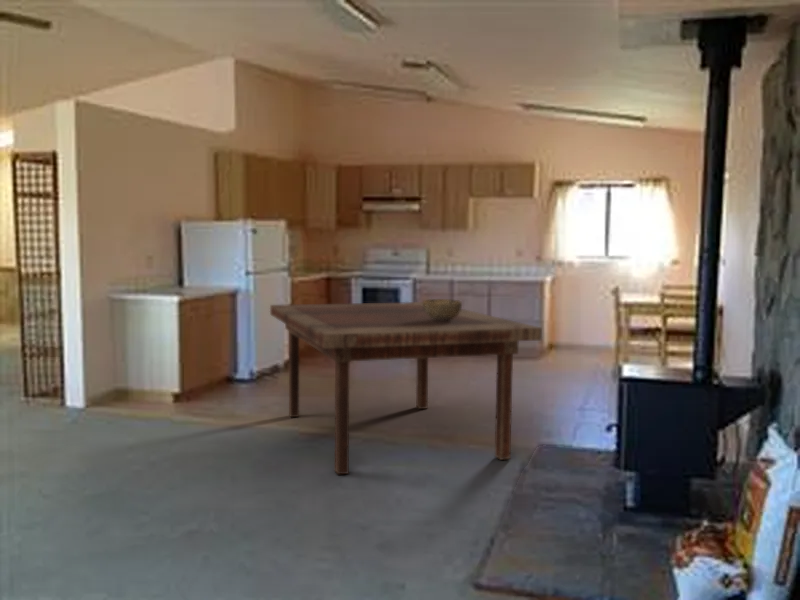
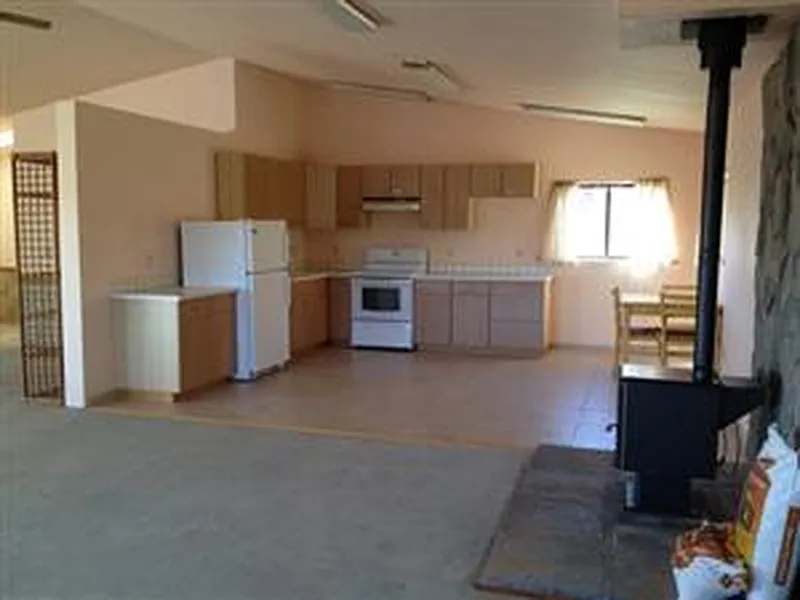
- decorative bowl [422,298,463,321]
- dining table [269,301,543,475]
